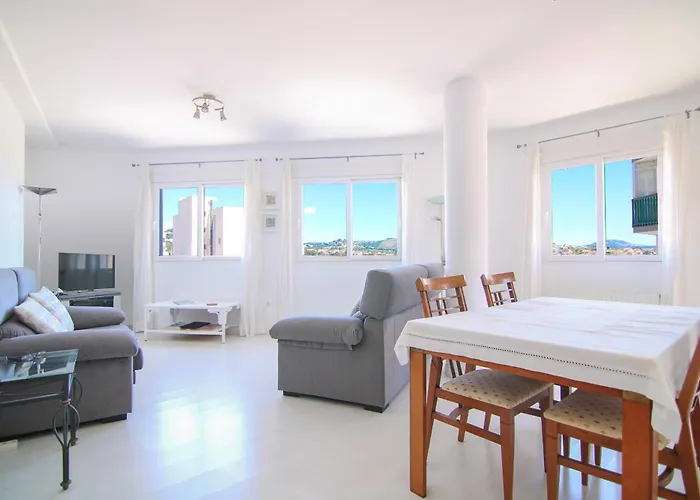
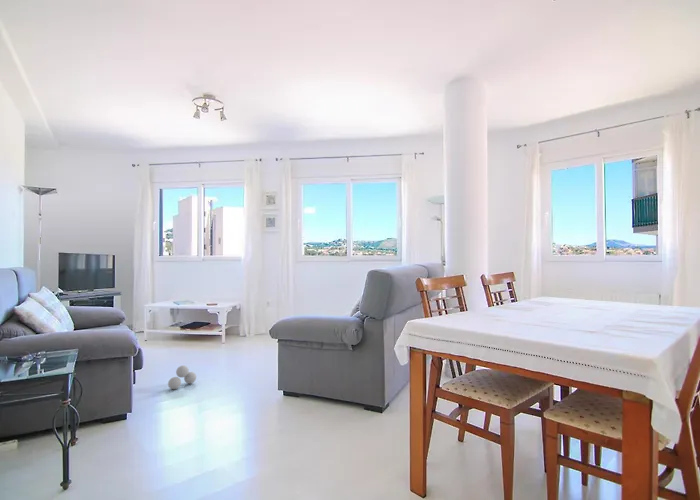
+ ball [167,364,197,390]
